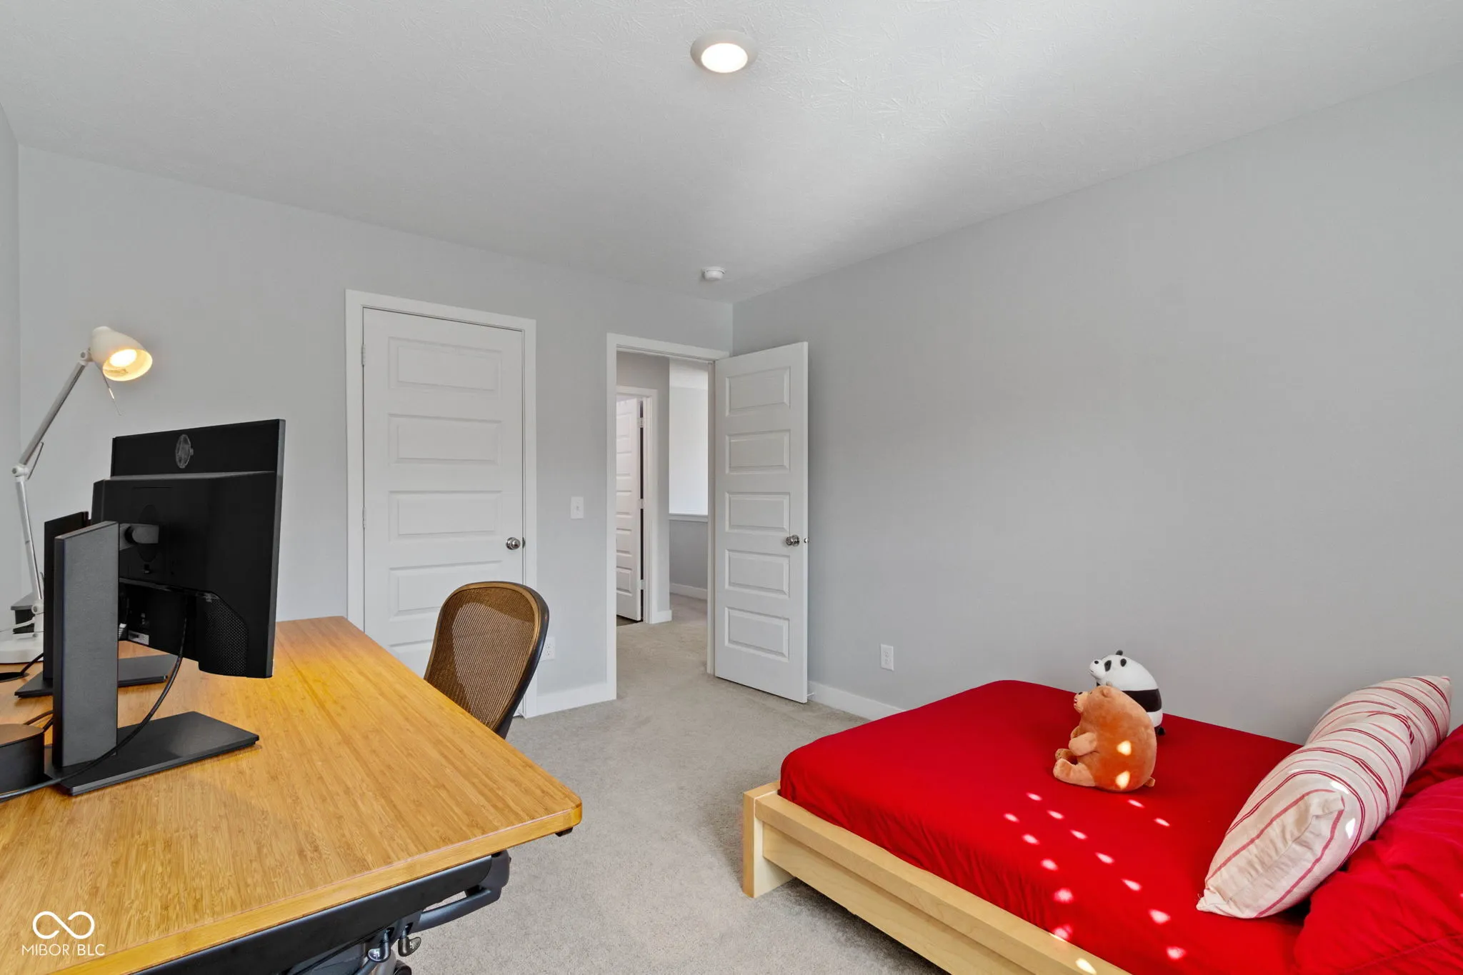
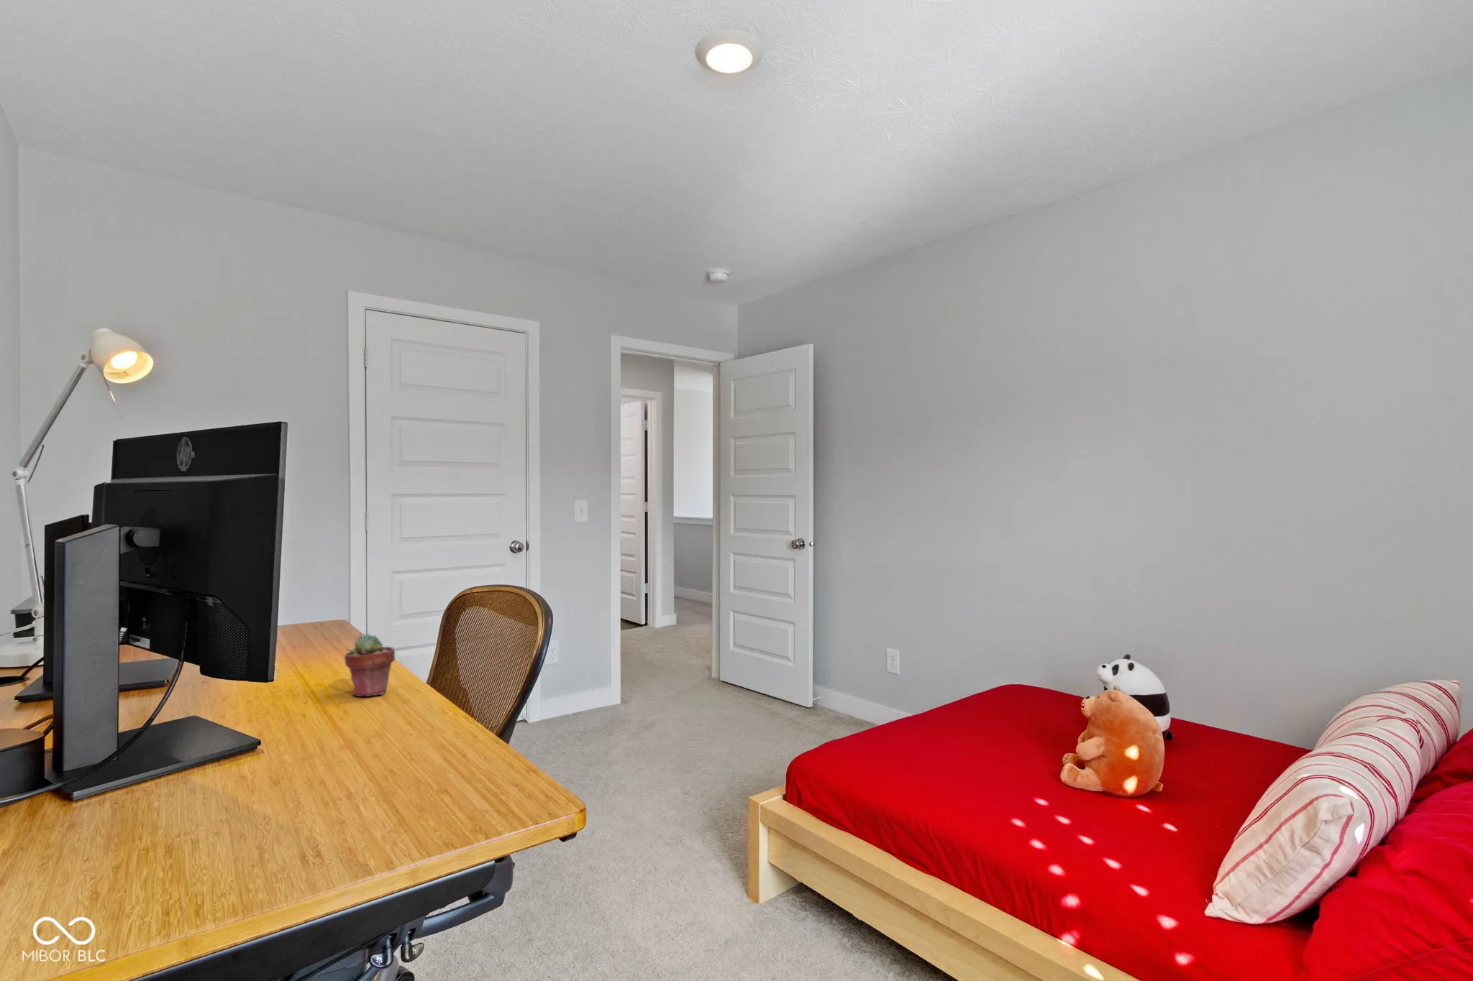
+ potted succulent [344,633,395,697]
